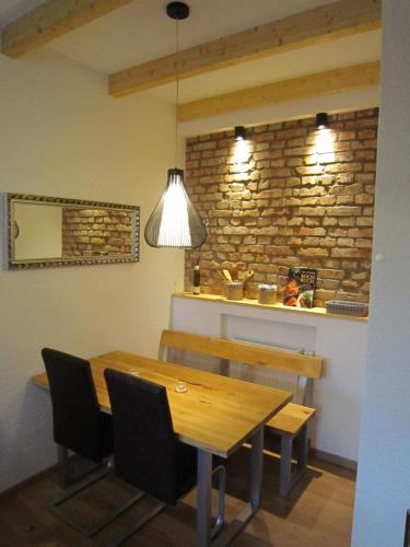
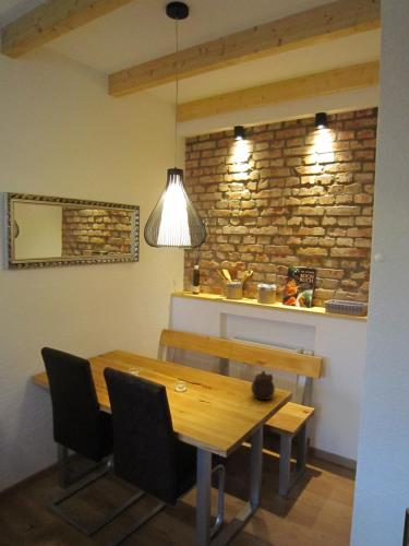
+ teapot [250,370,276,401]
